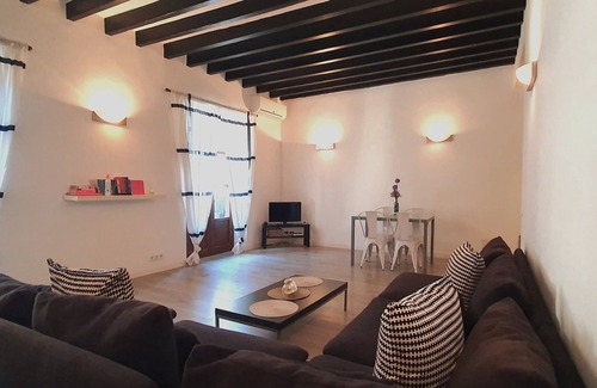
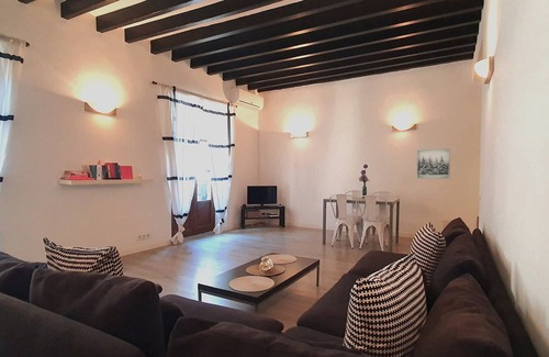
+ wall art [416,148,451,180]
